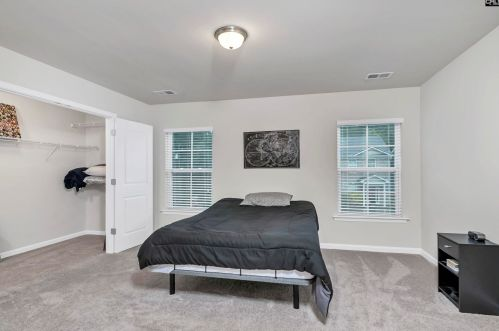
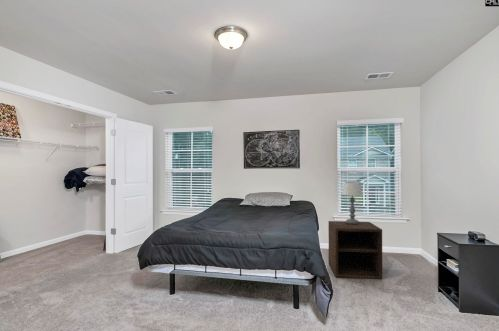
+ nightstand [328,220,383,280]
+ table lamp [341,181,364,224]
